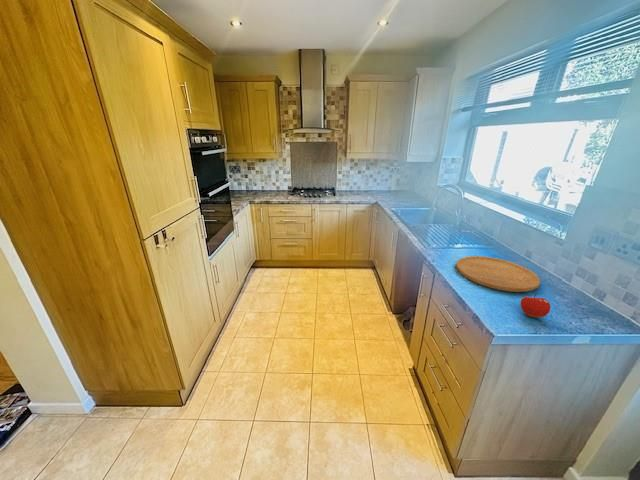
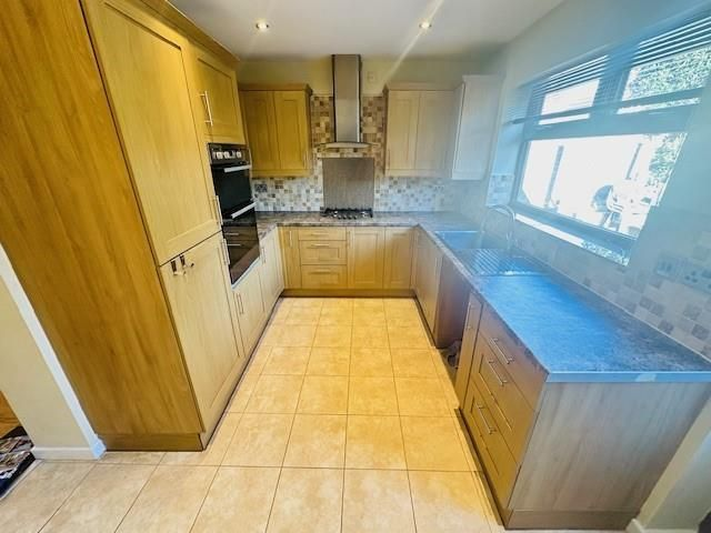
- fruit [520,293,551,319]
- cutting board [455,255,541,293]
